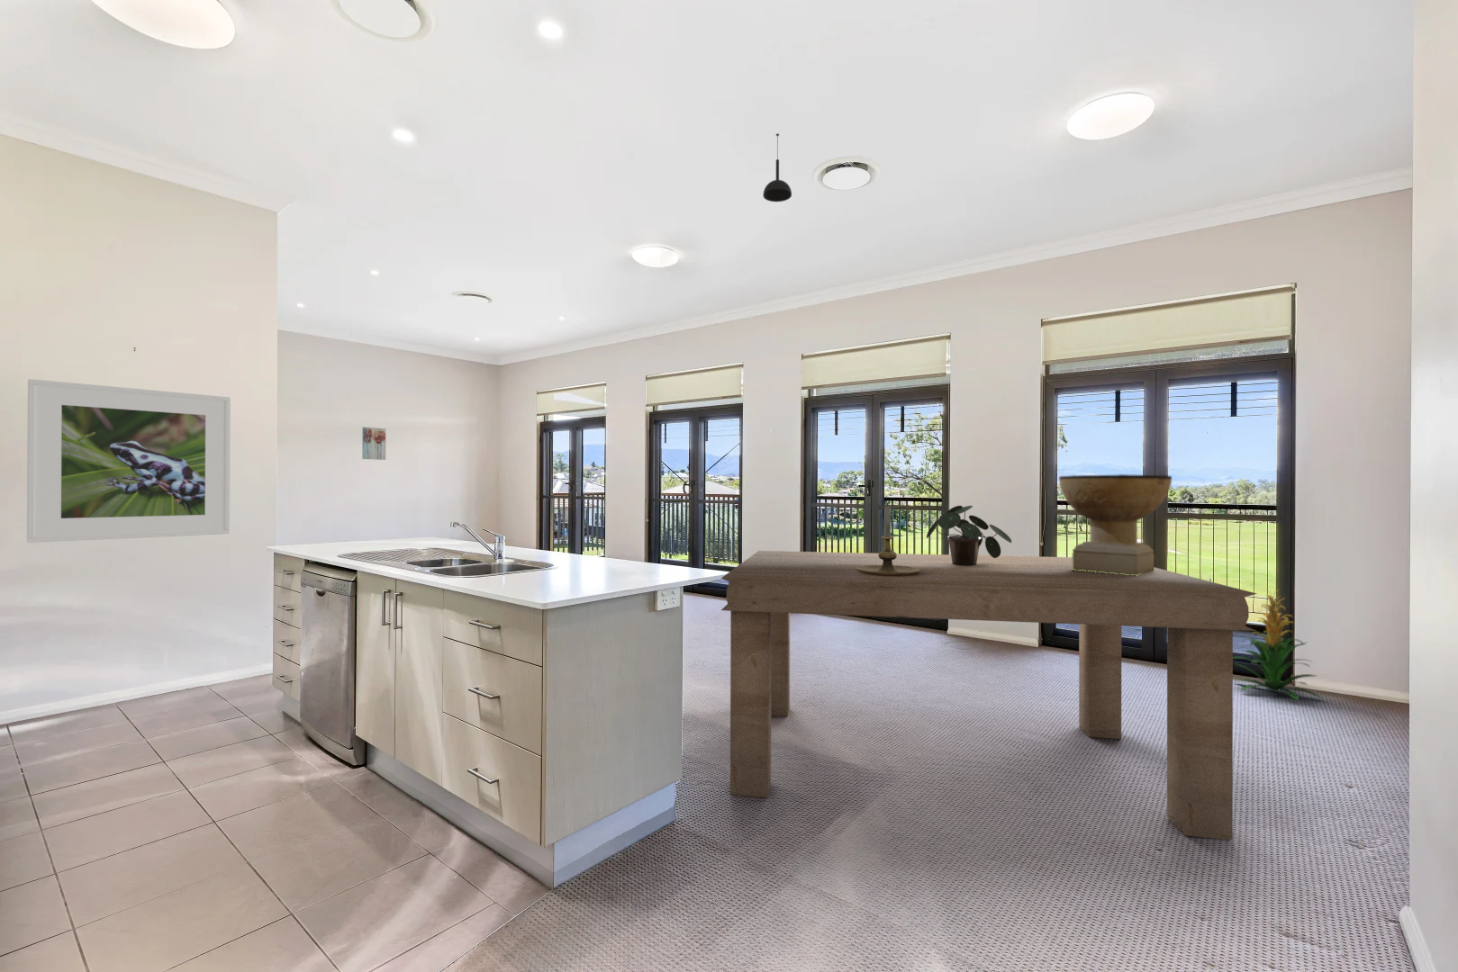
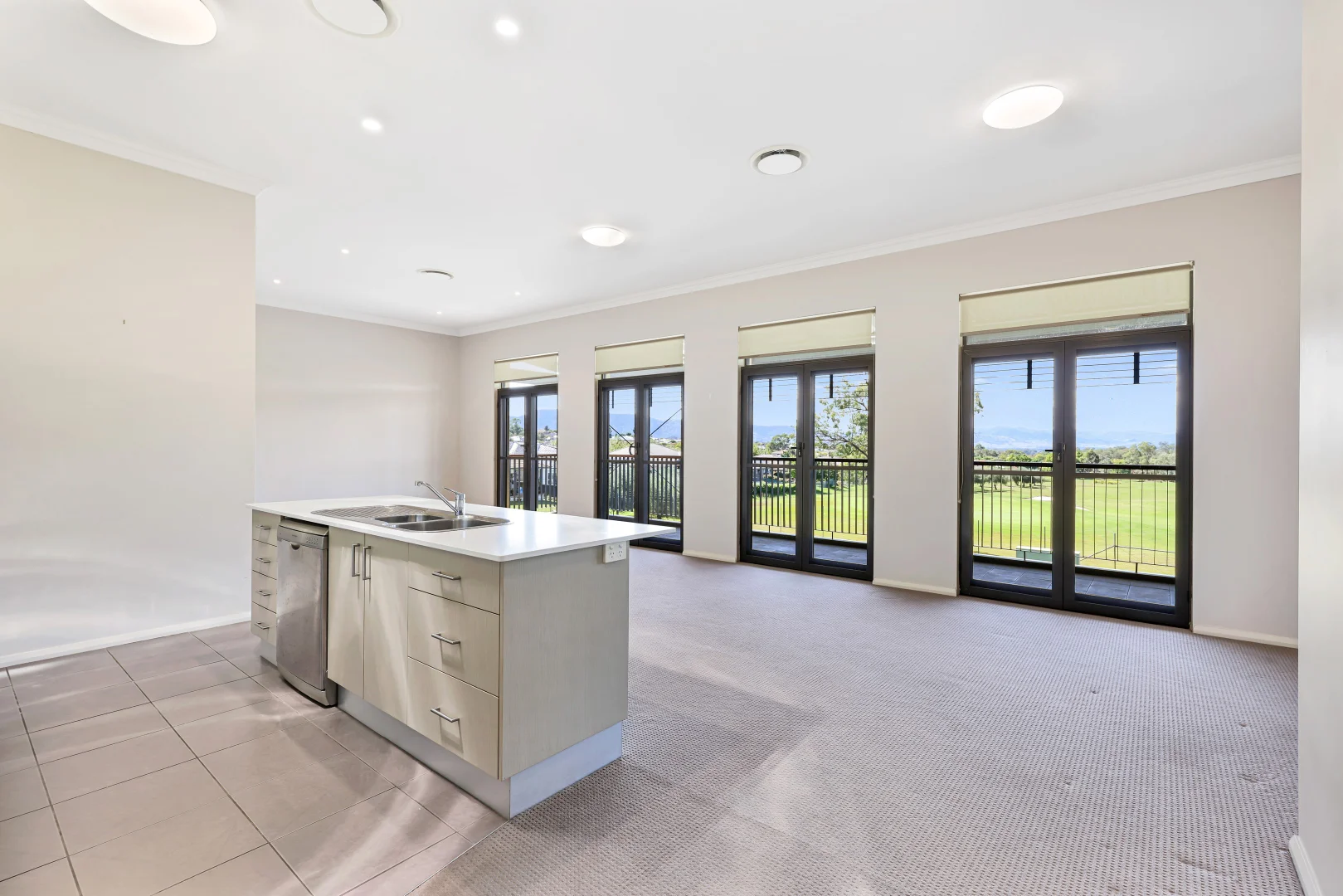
- dining table [721,550,1258,841]
- wall art [362,426,386,461]
- candle holder [857,503,920,576]
- potted plant [926,504,1012,566]
- decorative bowl [1058,473,1172,576]
- indoor plant [1233,589,1323,701]
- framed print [26,378,231,543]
- pendant light [762,132,793,203]
